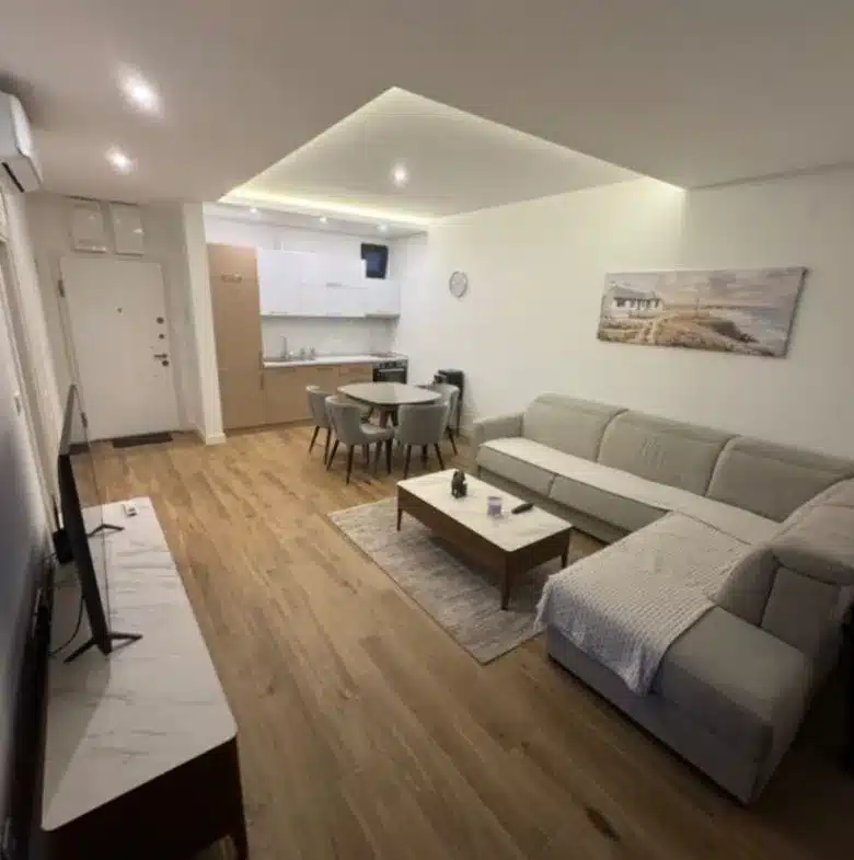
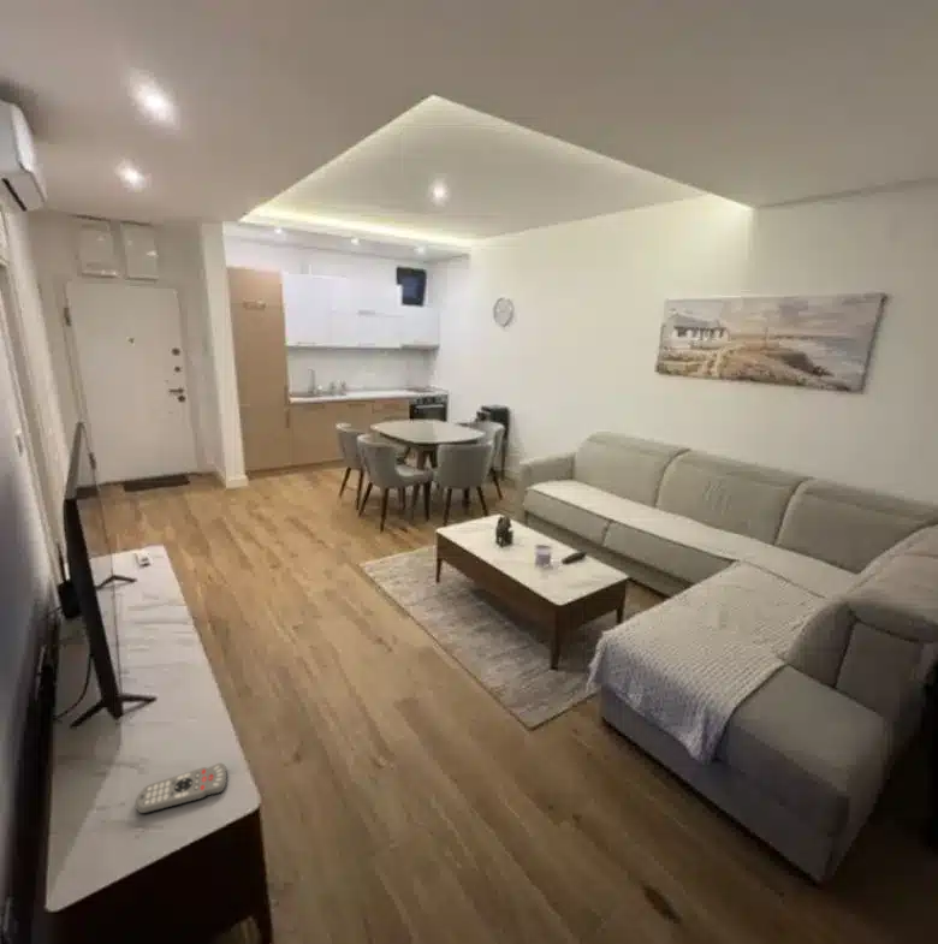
+ remote control [135,761,228,814]
